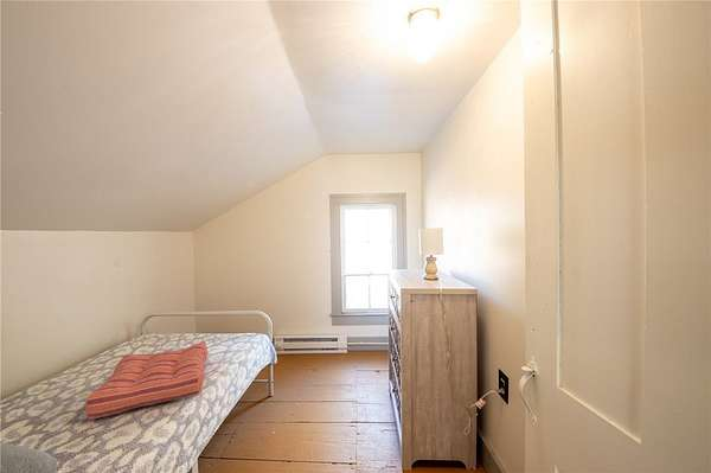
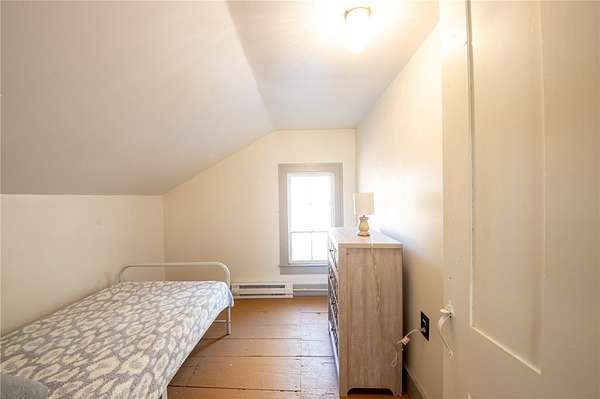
- seat cushion [84,340,209,421]
